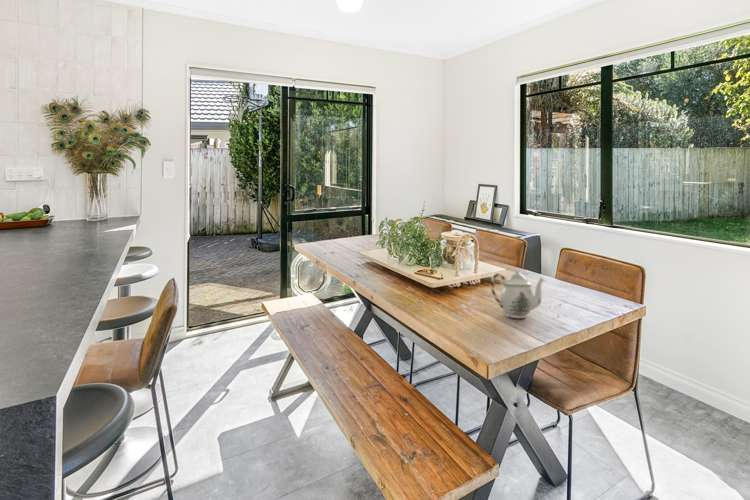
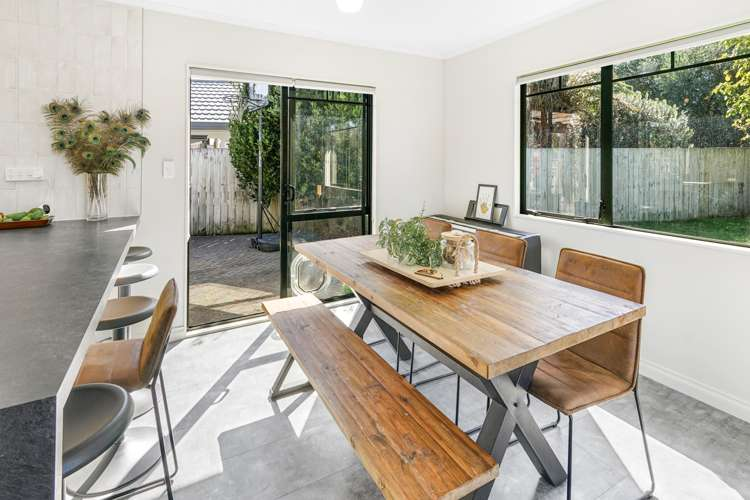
- teapot [490,267,547,319]
